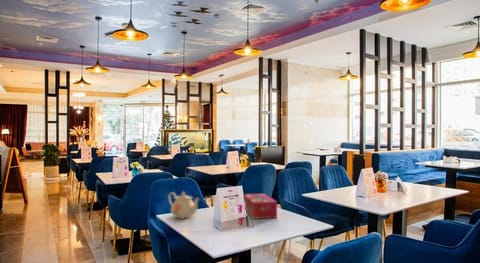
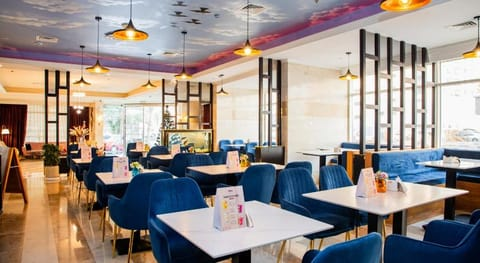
- teapot [167,190,201,219]
- tissue box [243,193,278,220]
